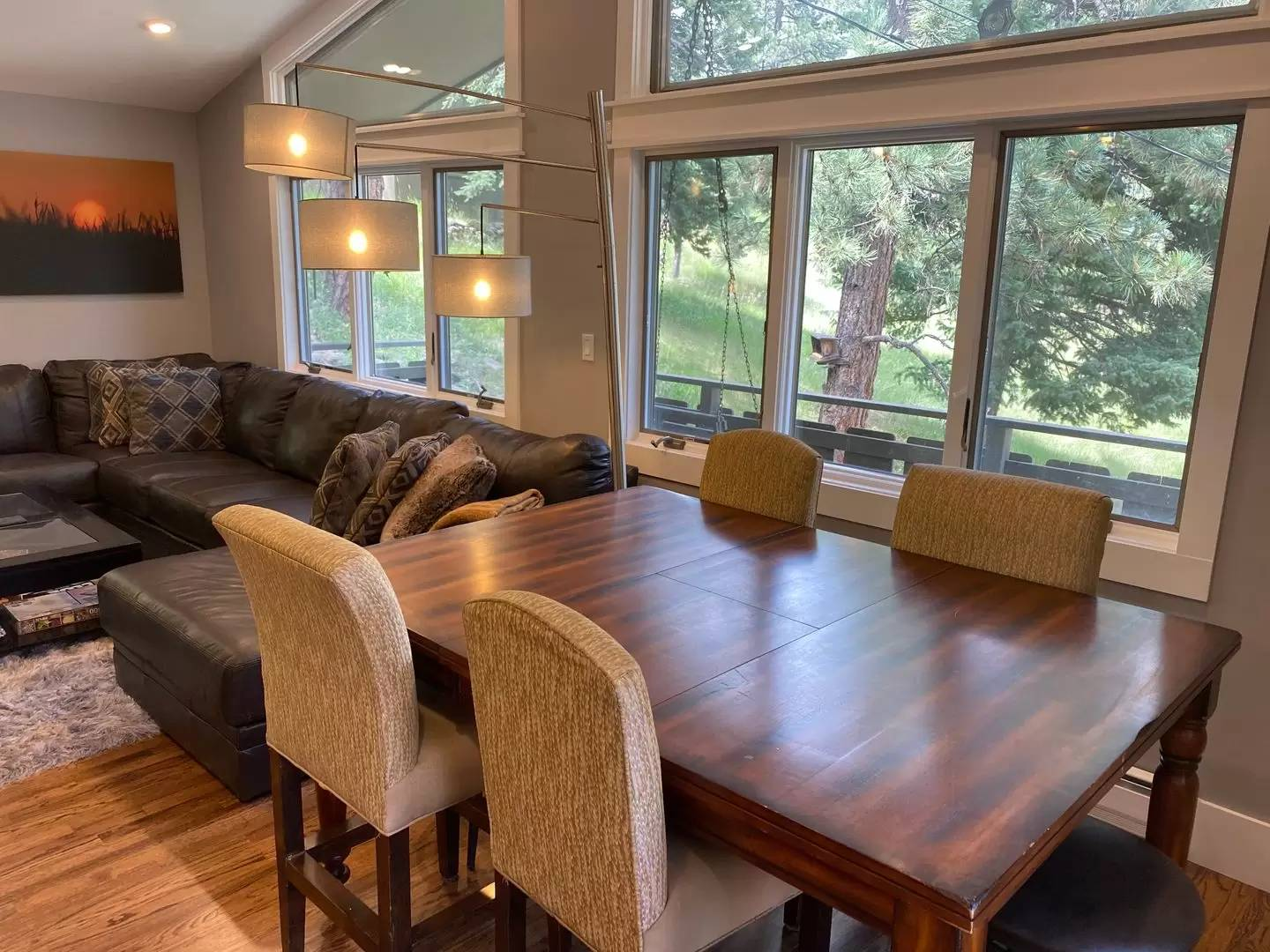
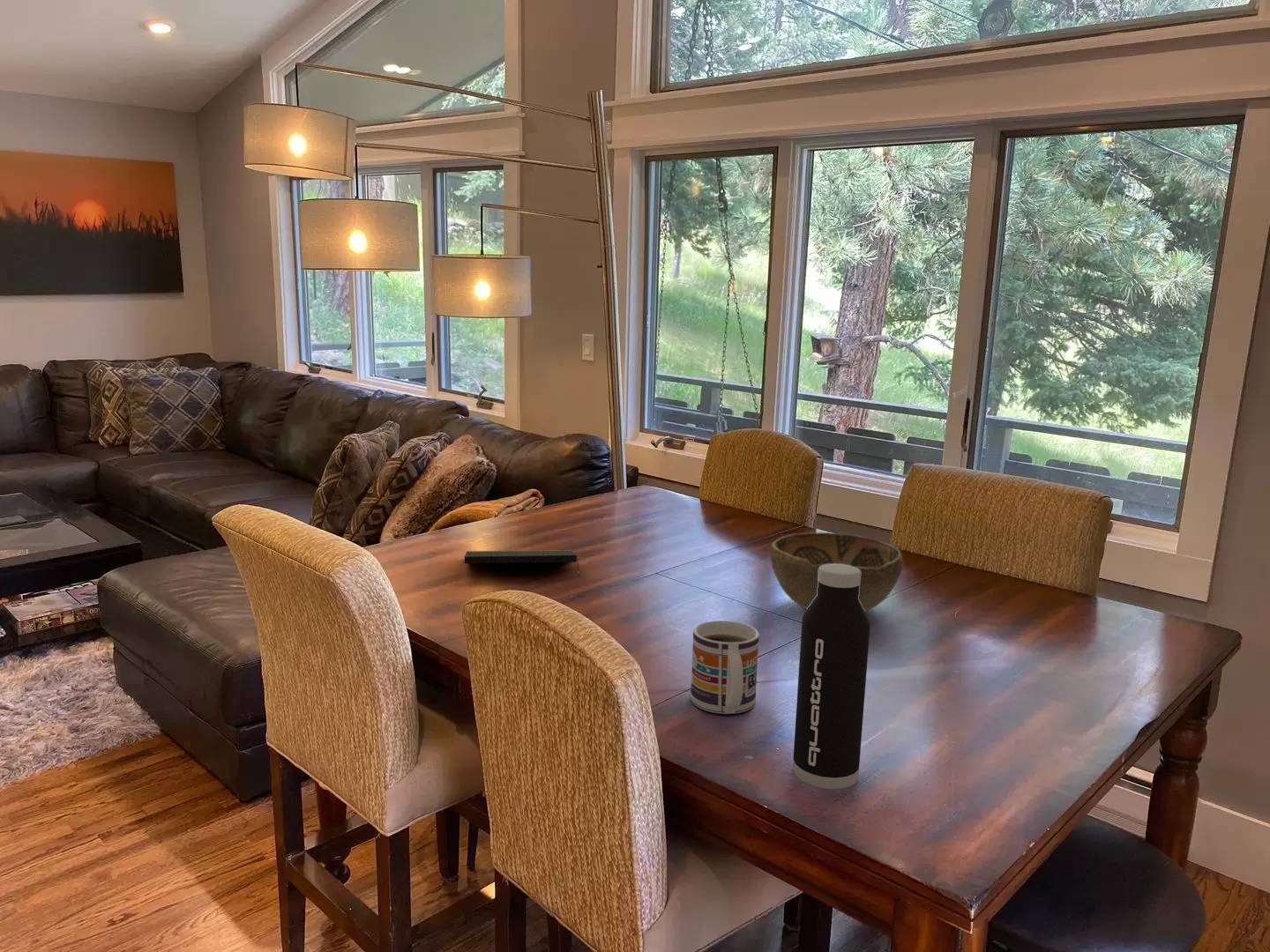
+ decorative bowl [769,532,904,613]
+ mug [690,620,759,715]
+ water bottle [792,564,871,791]
+ notepad [464,549,580,576]
